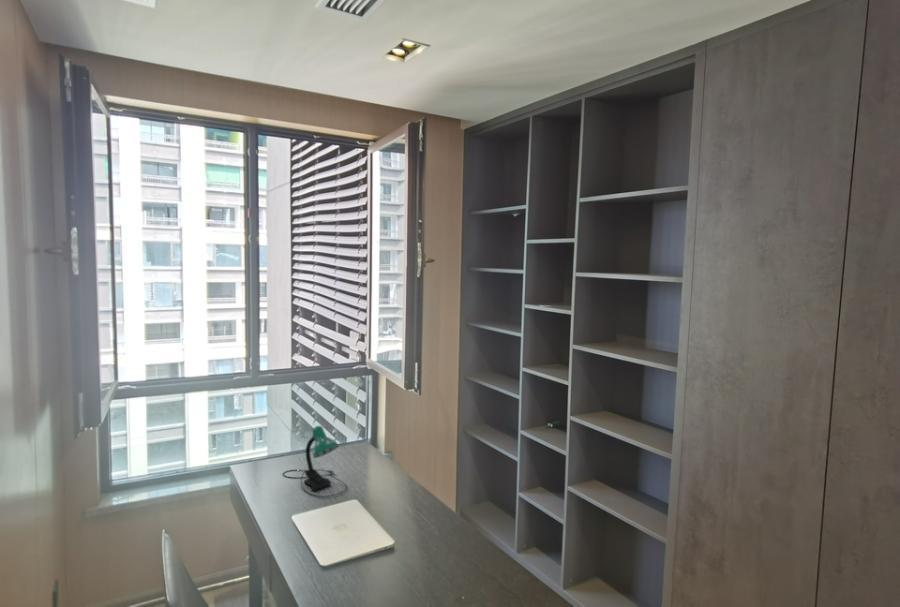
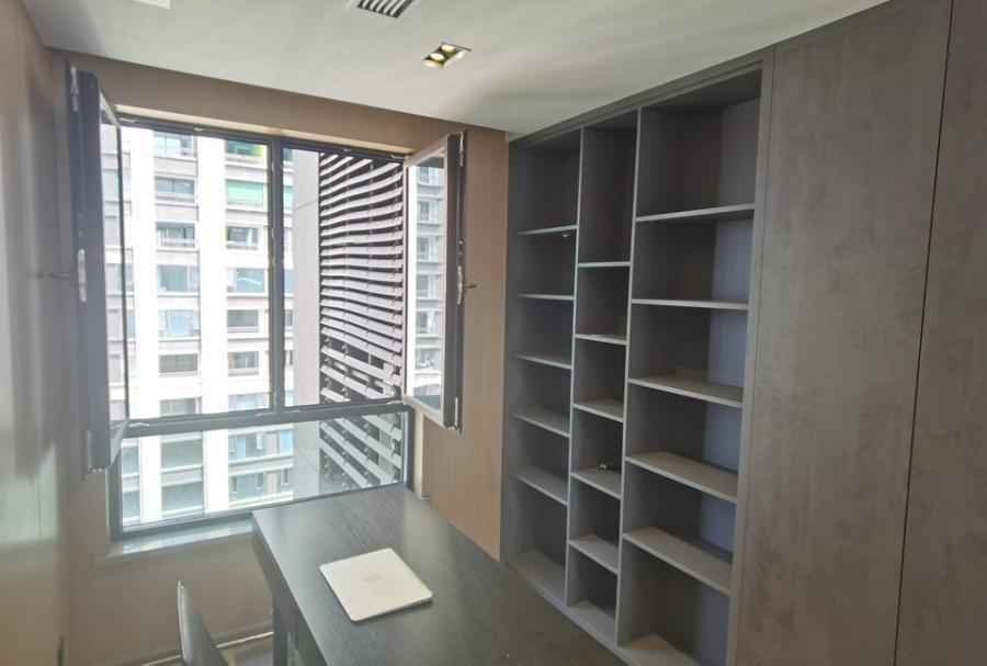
- desk lamp [282,425,348,498]
